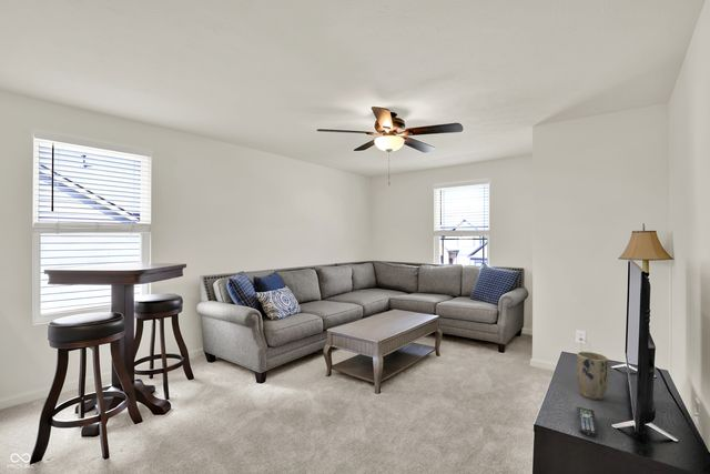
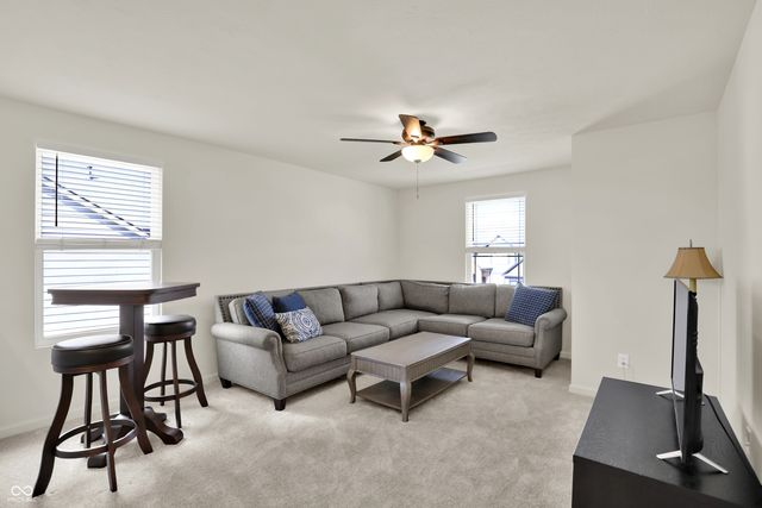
- plant pot [575,351,610,401]
- remote control [575,405,599,438]
